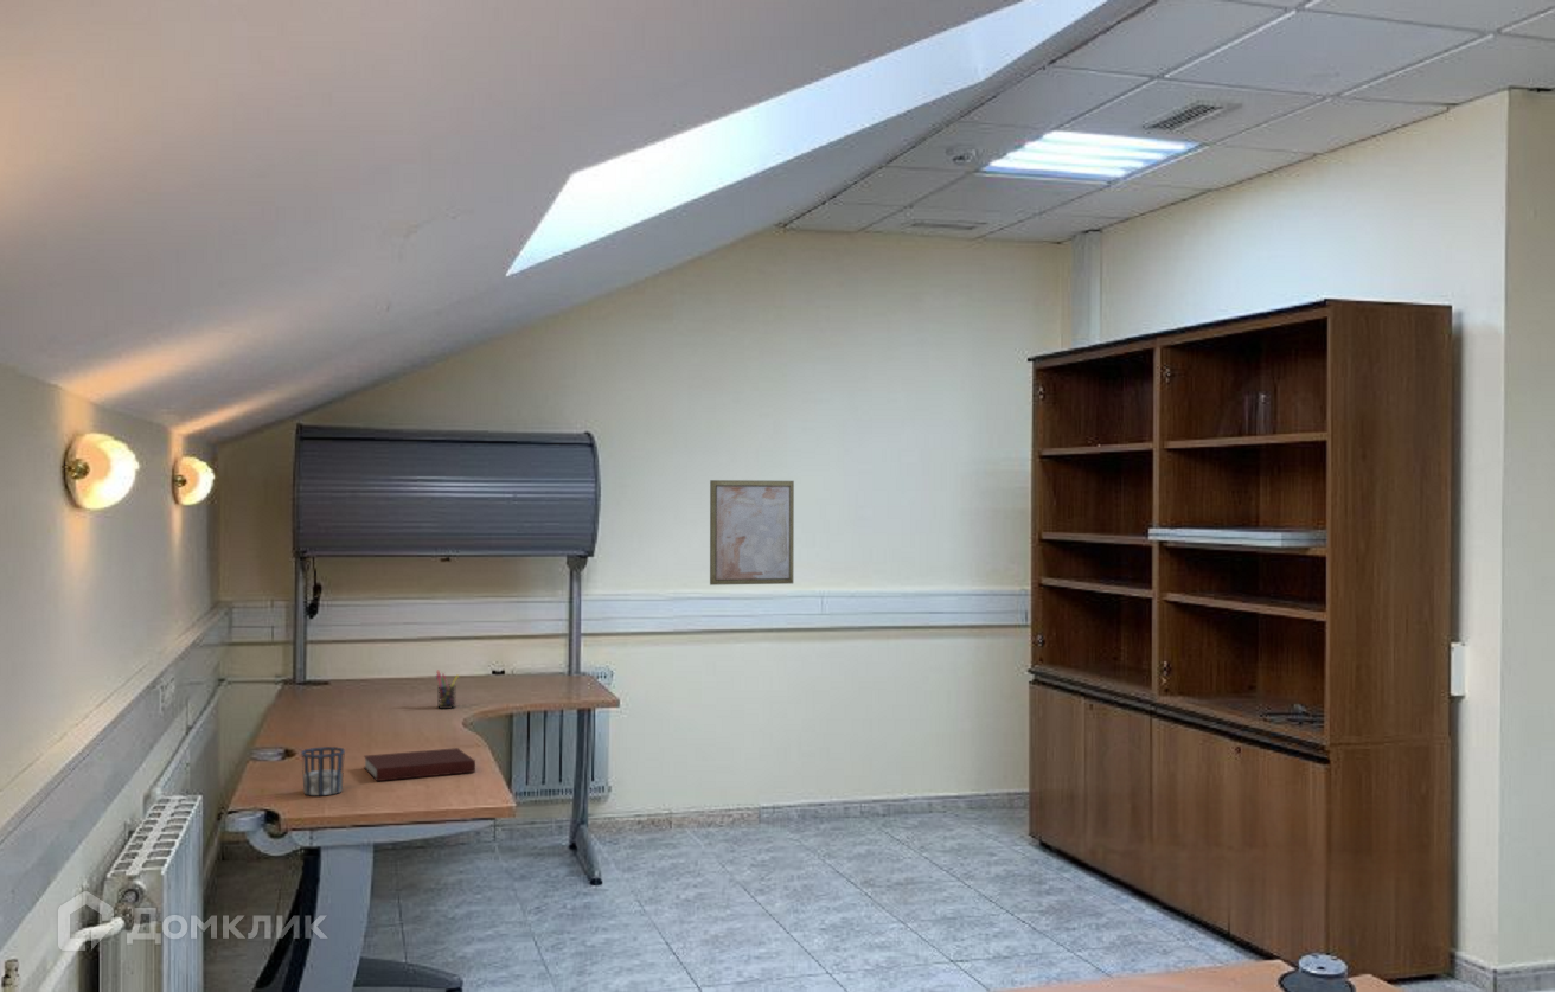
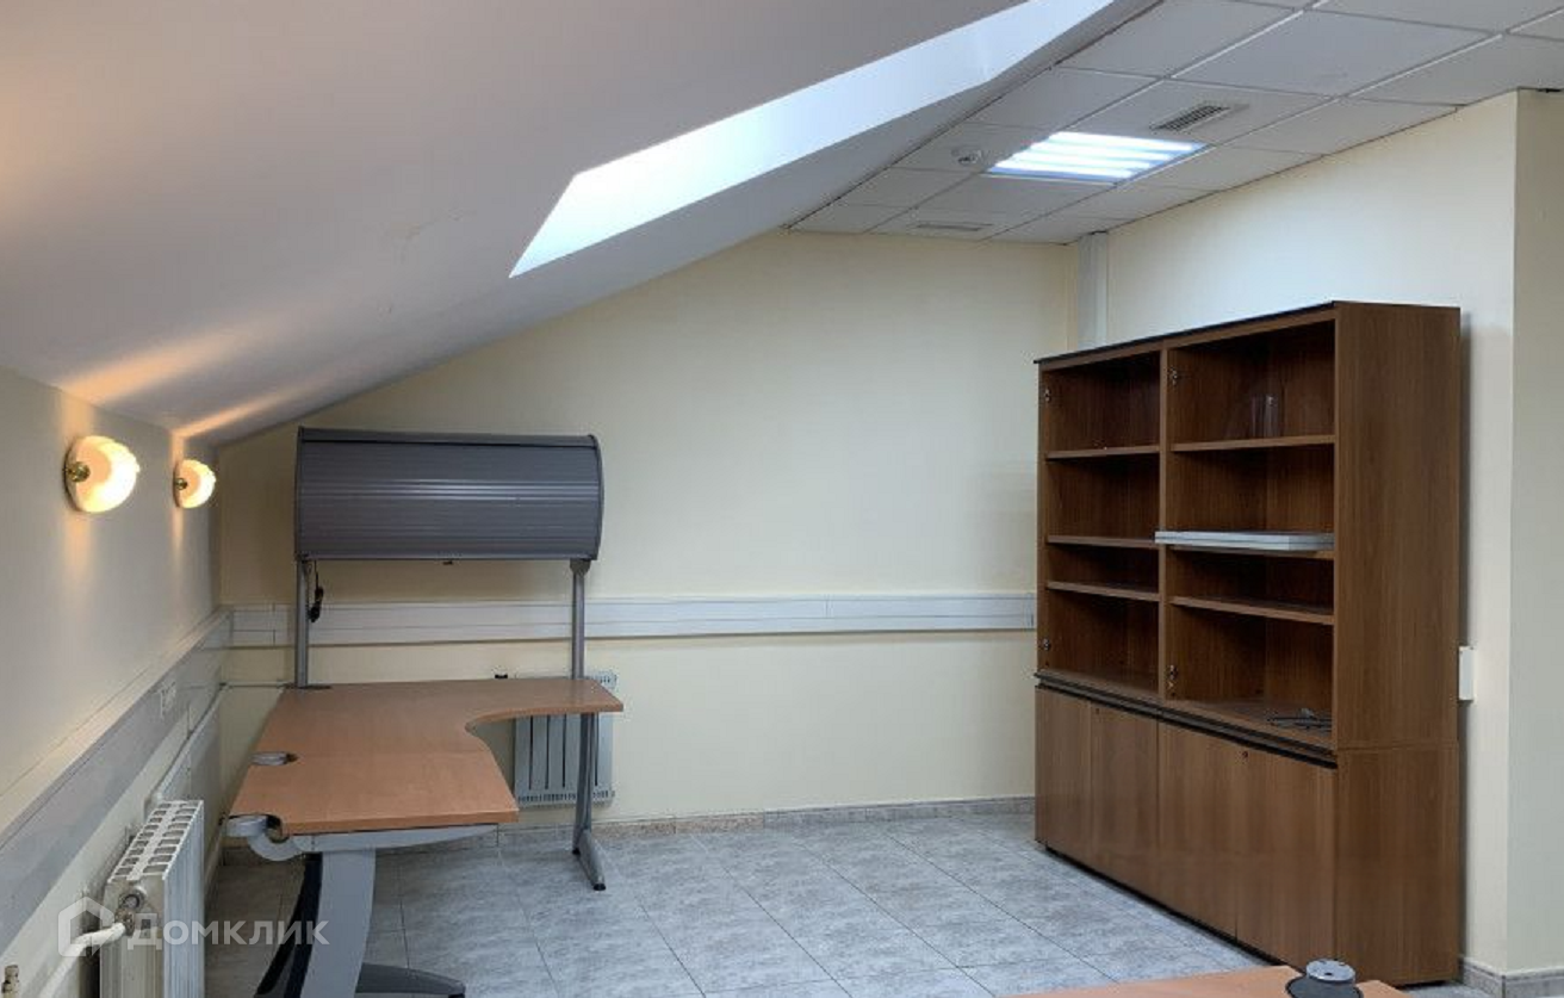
- cup [300,745,346,796]
- notebook [363,747,476,782]
- pen holder [435,670,460,710]
- wall art [709,479,795,587]
